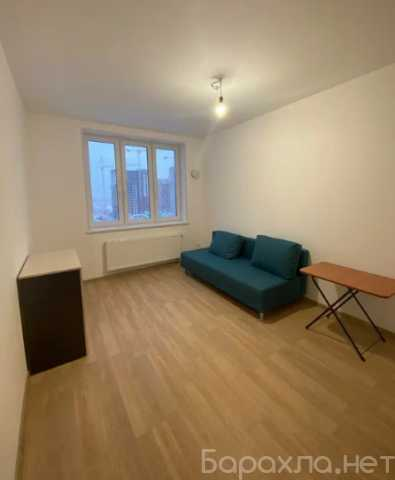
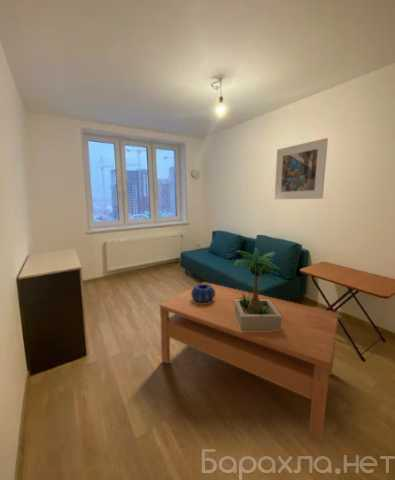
+ decorative bowl [191,283,215,304]
+ coffee table [159,281,340,446]
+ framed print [274,137,329,200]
+ potted plant [232,247,282,331]
